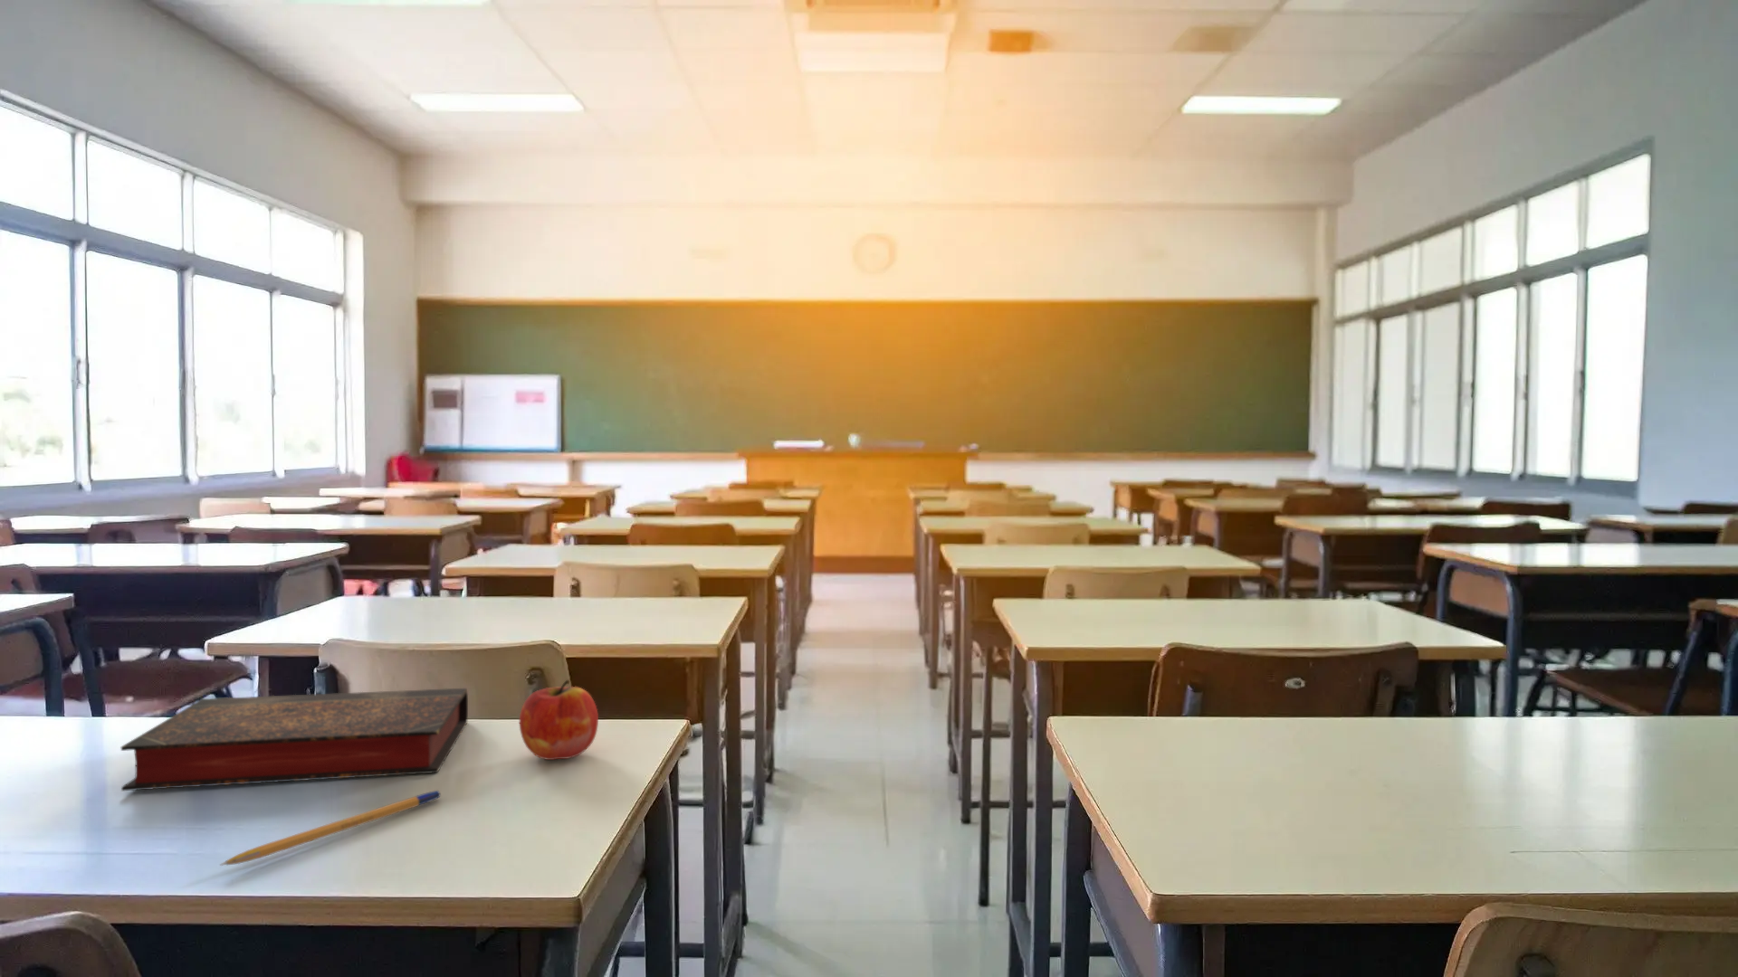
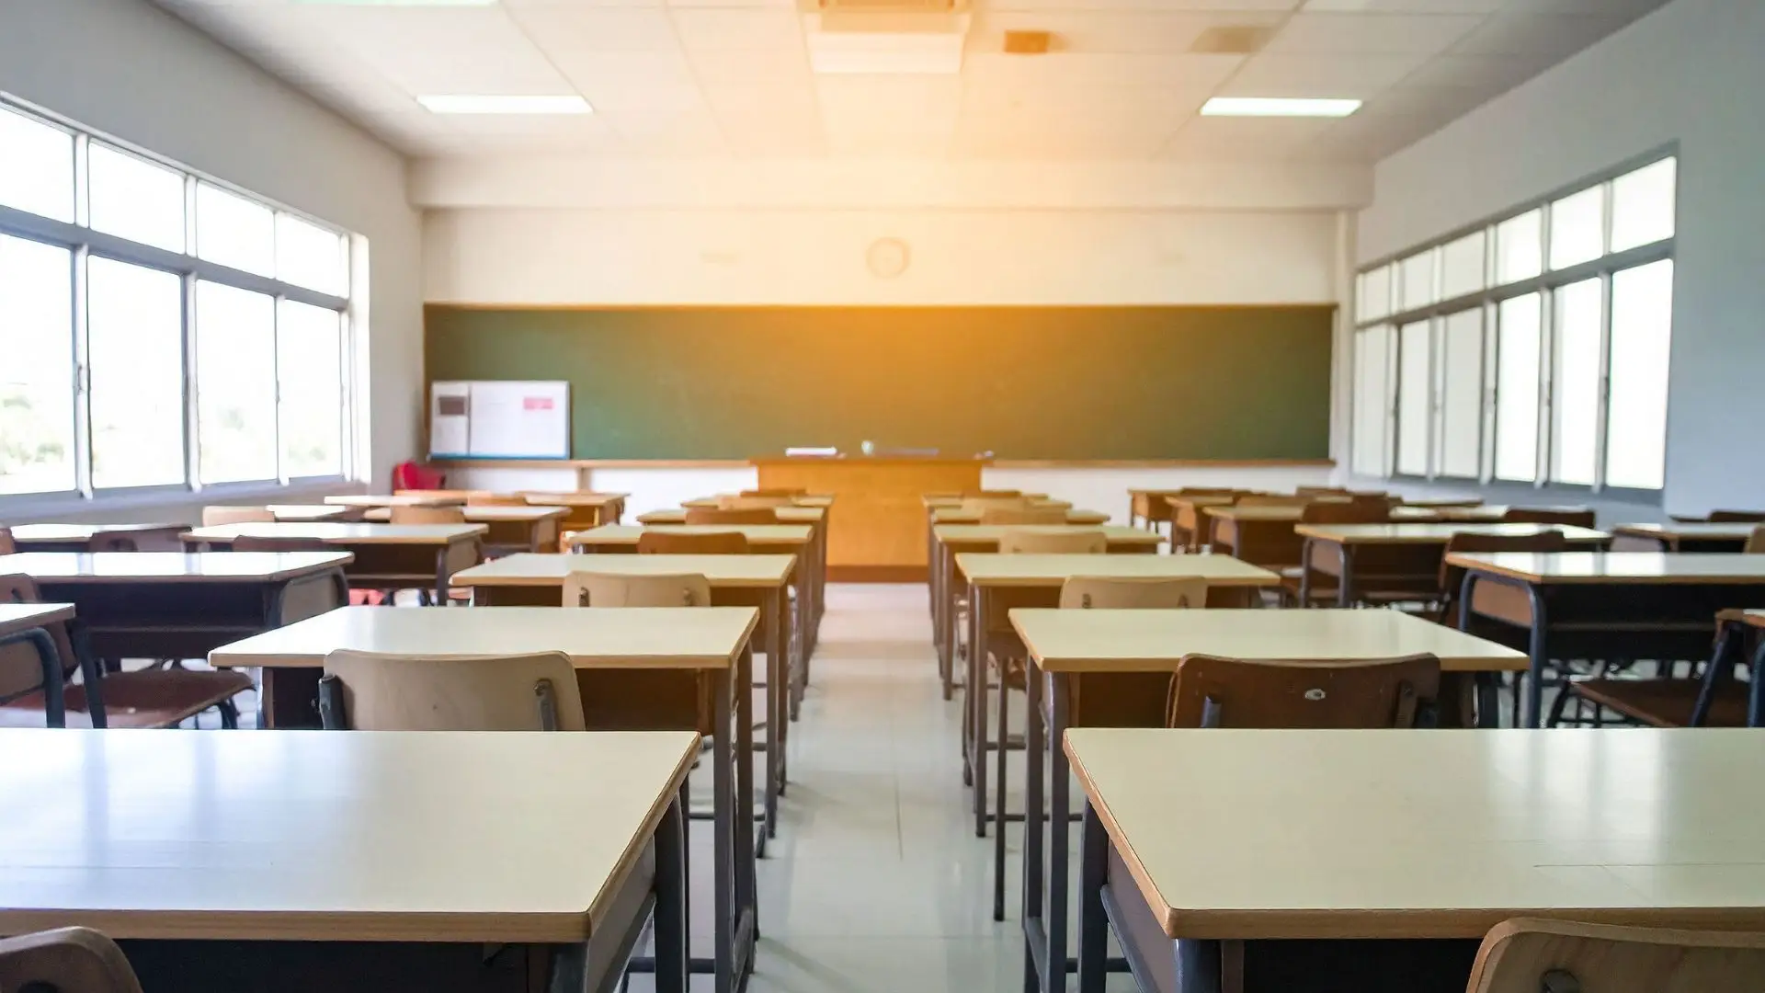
- pencil [220,790,440,866]
- apple [519,679,599,761]
- book [121,687,469,792]
